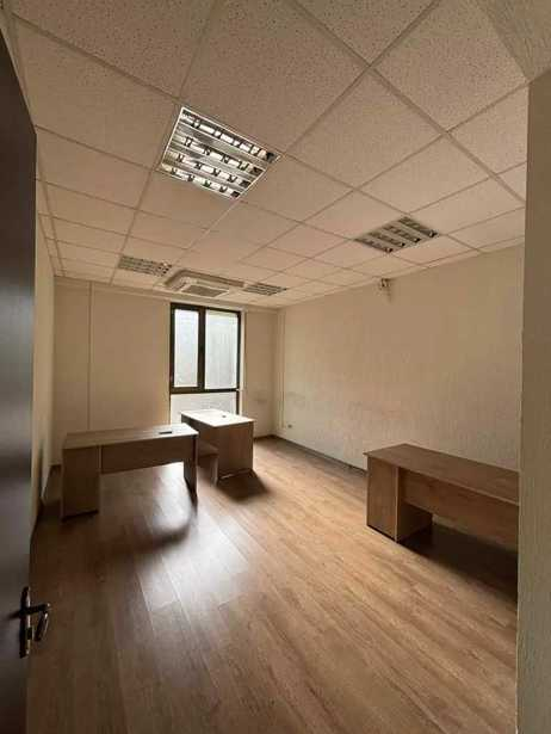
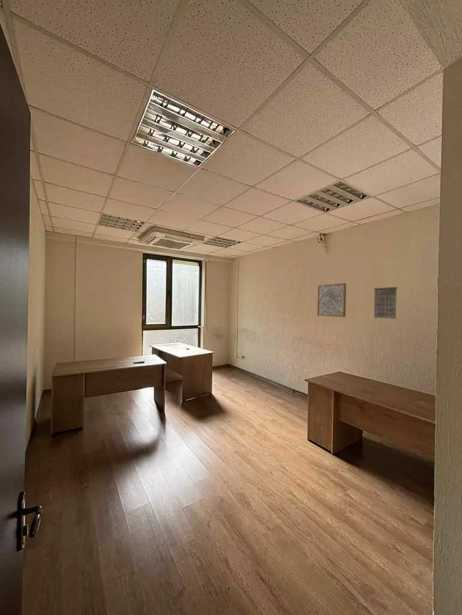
+ wall art [316,282,347,318]
+ calendar [373,280,398,320]
